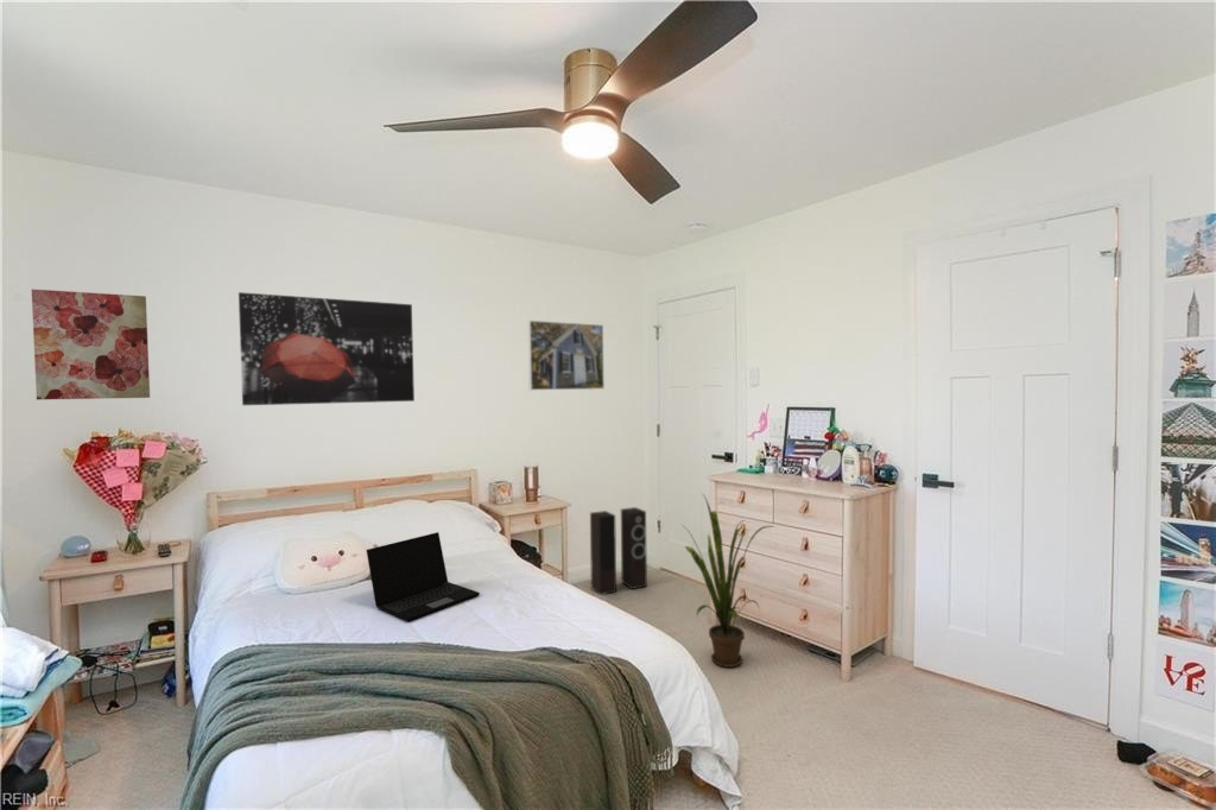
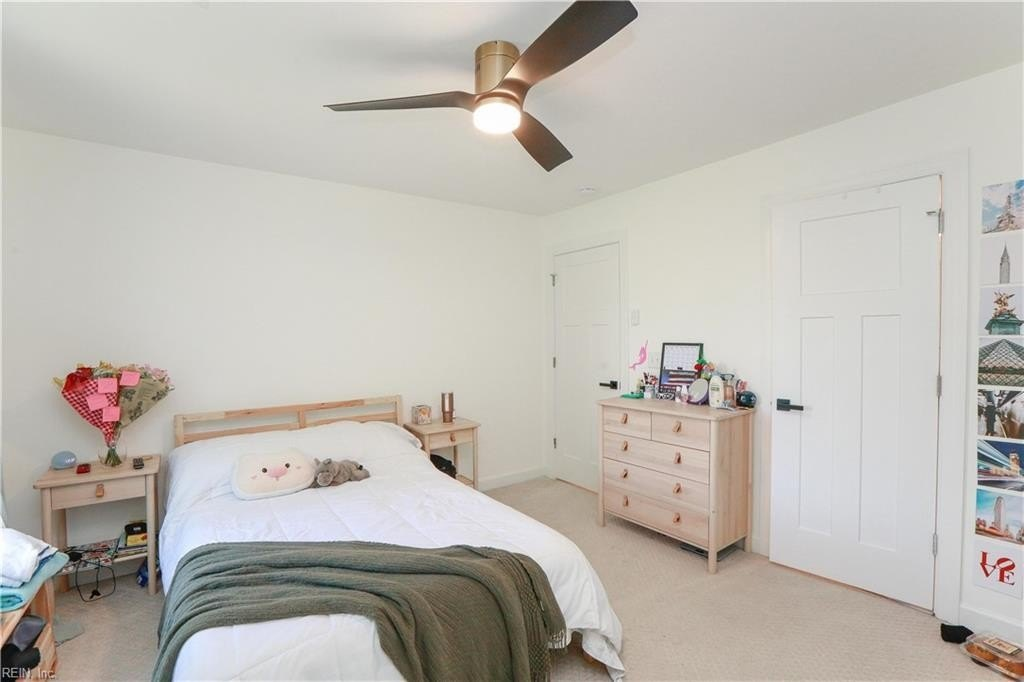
- laptop [366,531,481,622]
- wall art [30,289,151,401]
- wall art [238,291,416,406]
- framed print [527,319,606,391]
- house plant [680,492,773,669]
- speaker [589,506,648,596]
